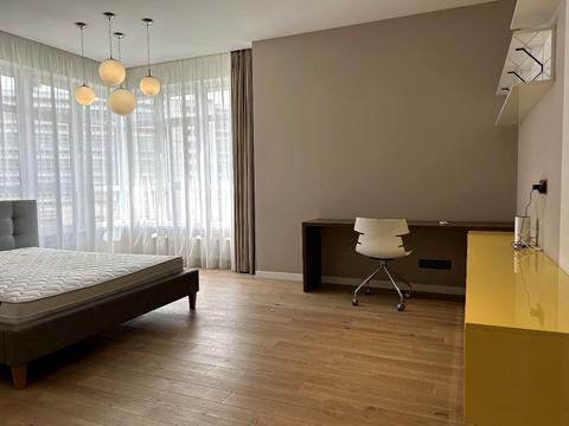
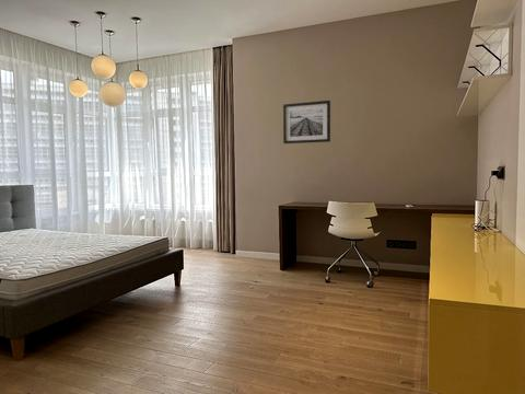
+ wall art [282,100,331,144]
